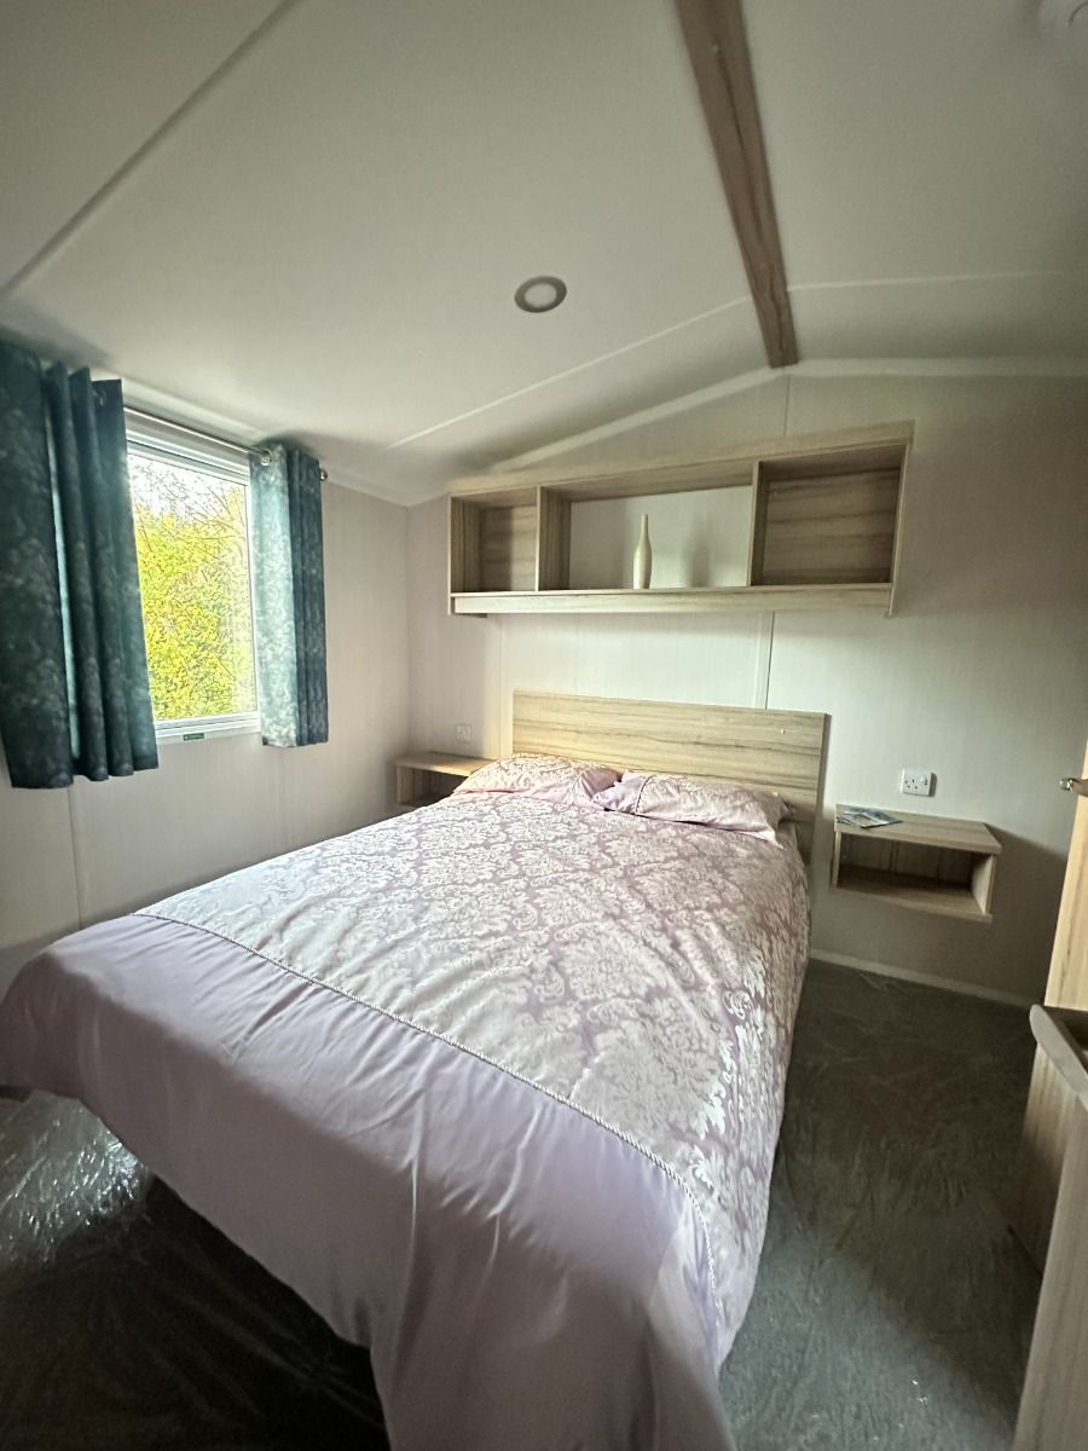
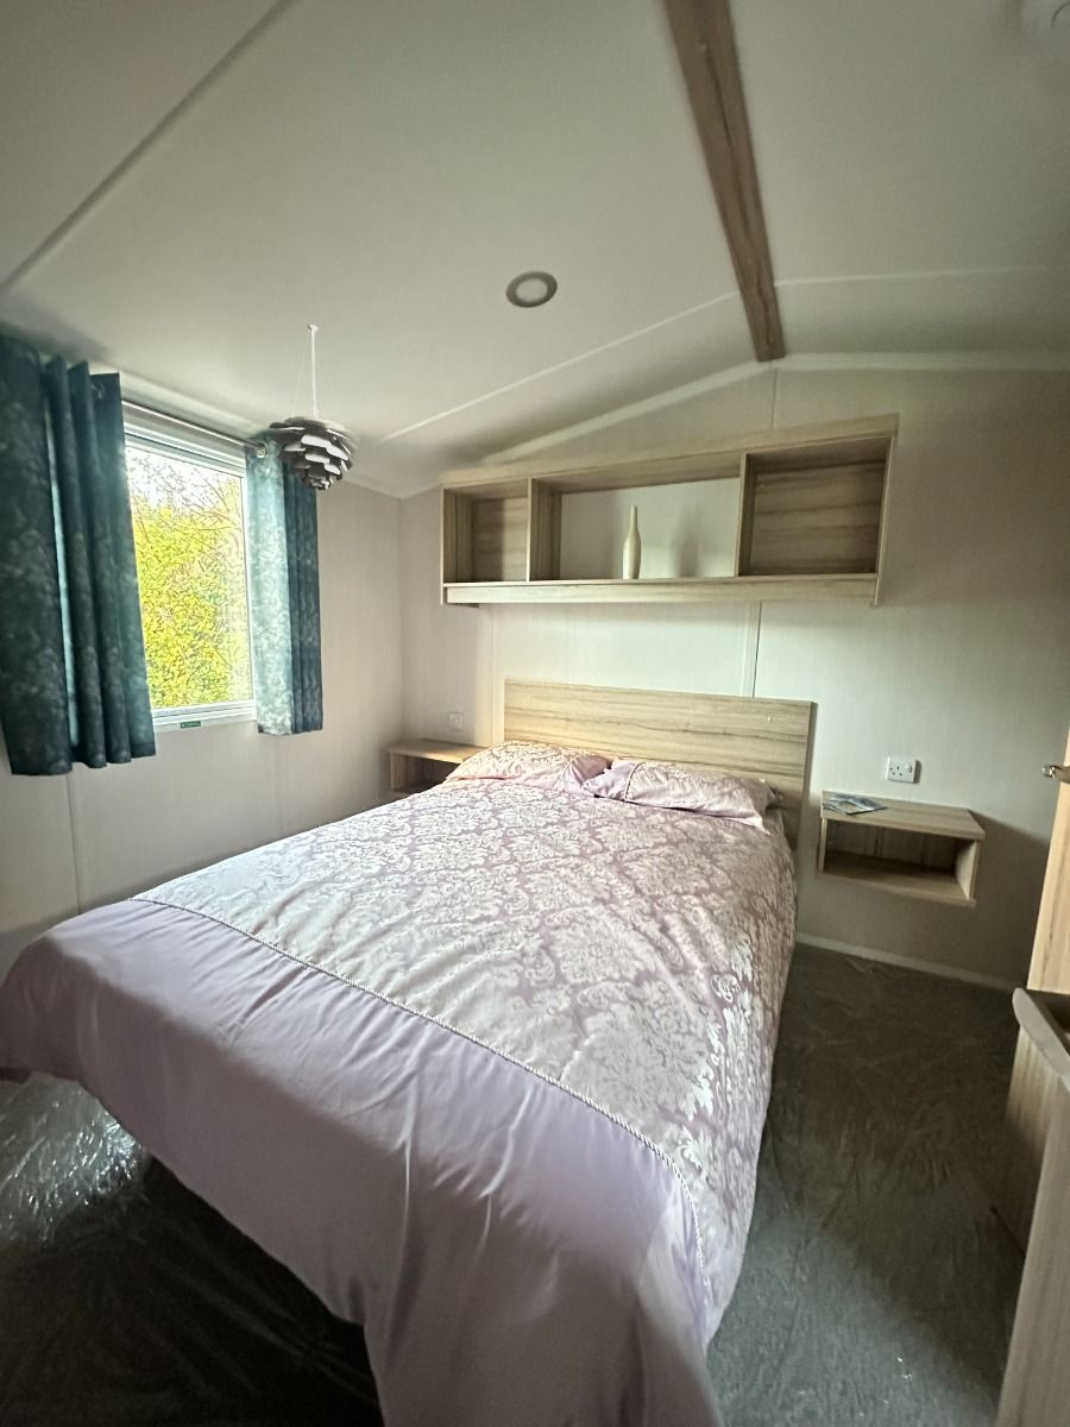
+ pendant light [268,323,363,491]
